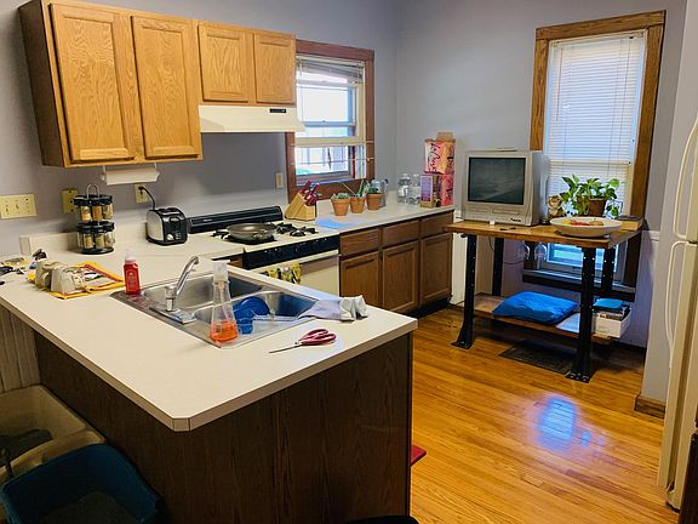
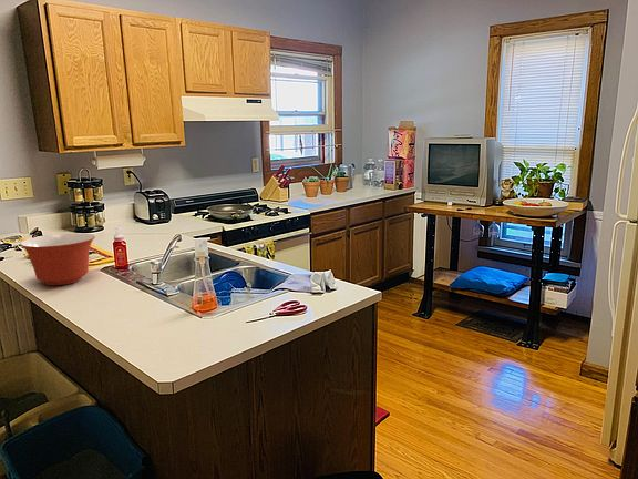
+ mixing bowl [19,232,96,286]
